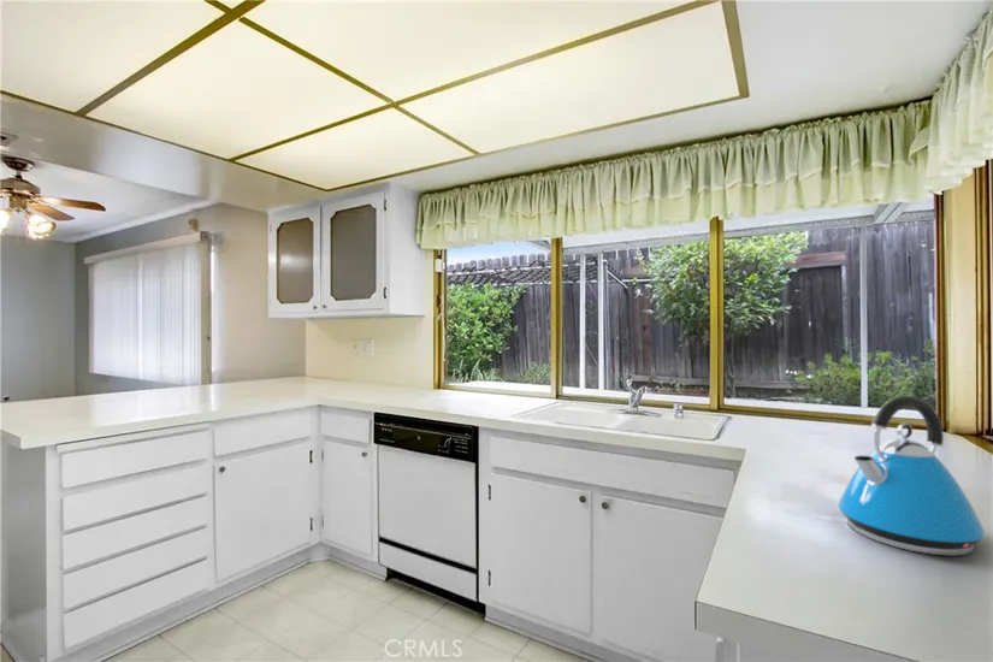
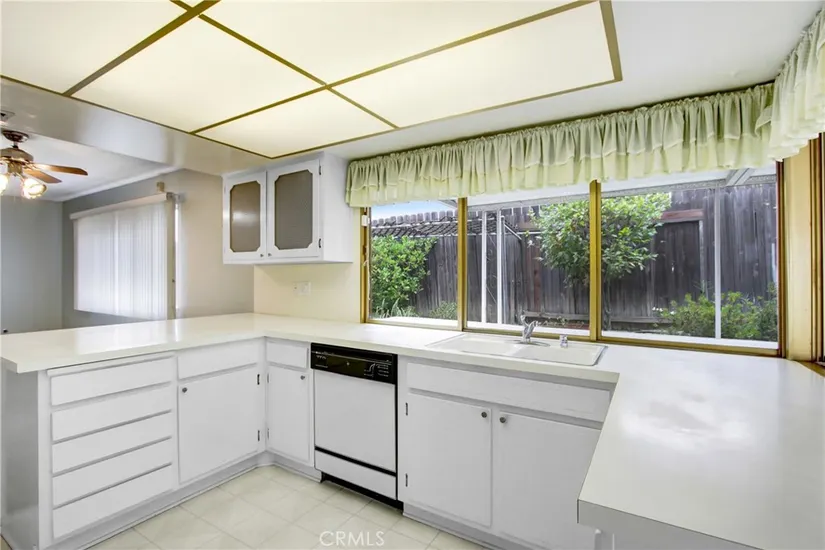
- kettle [837,395,986,557]
